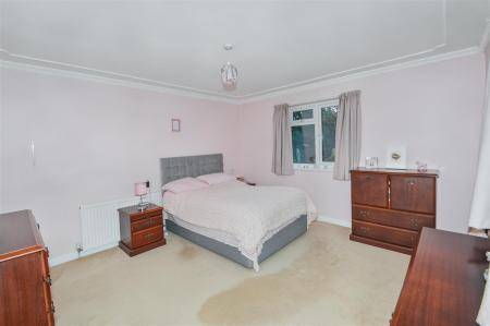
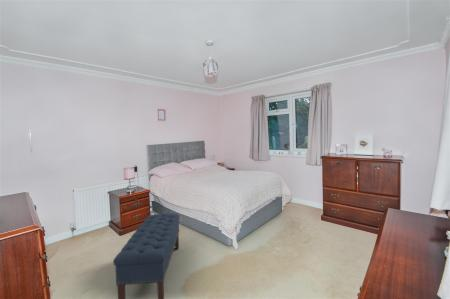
+ bench [112,213,180,299]
